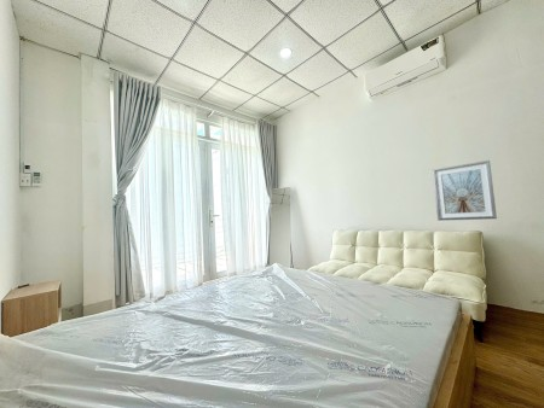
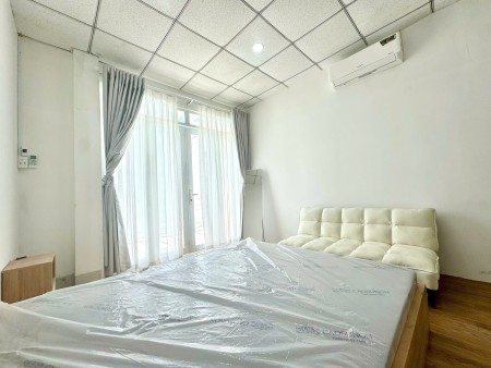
- picture frame [432,159,498,222]
